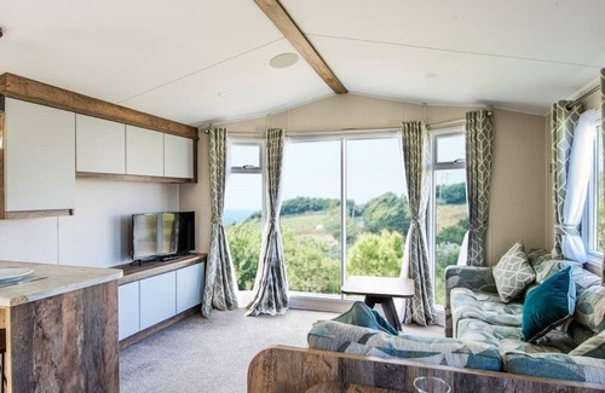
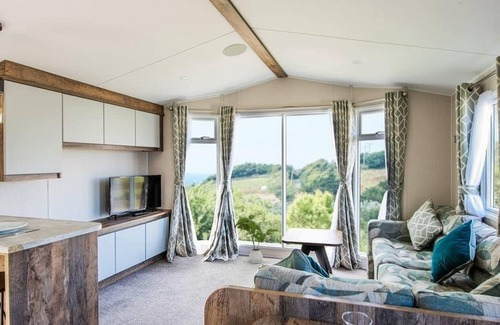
+ house plant [234,214,282,264]
